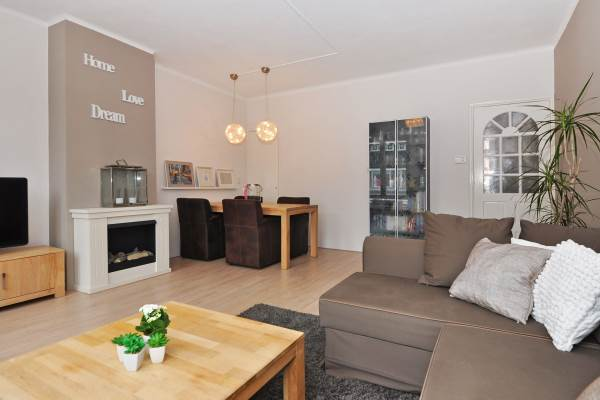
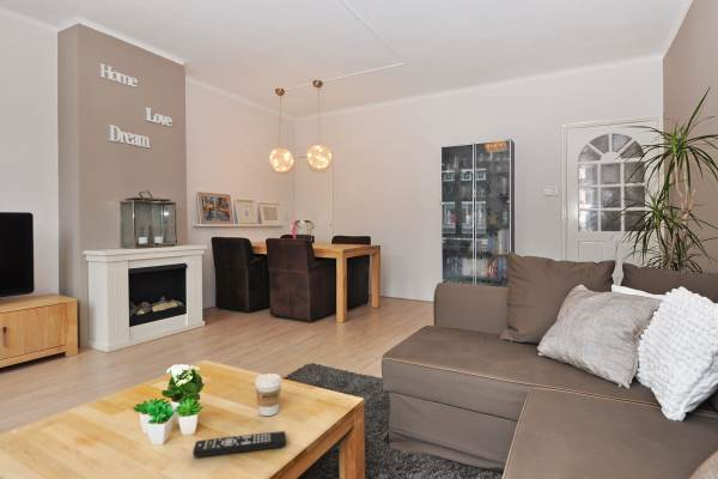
+ remote control [191,430,287,459]
+ coffee cup [254,372,282,417]
